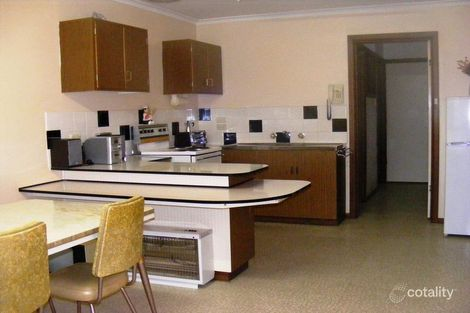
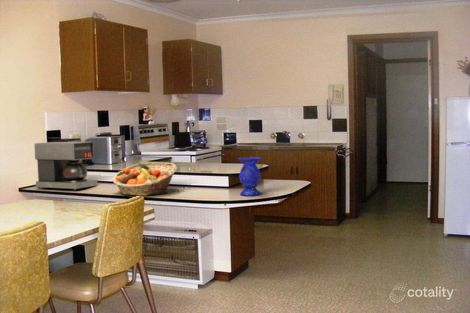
+ coffee maker [34,141,98,191]
+ fruit basket [111,162,178,197]
+ vase [237,156,262,197]
